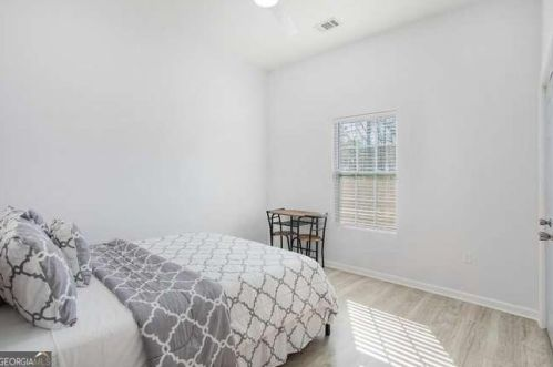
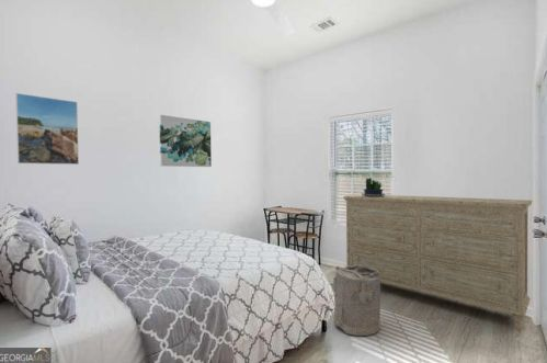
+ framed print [14,92,80,166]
+ dresser [343,193,534,331]
+ wall art [158,114,213,168]
+ potted plant [361,177,386,196]
+ laundry hamper [328,265,381,337]
